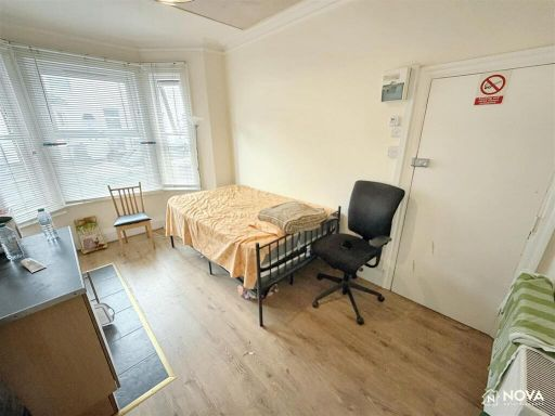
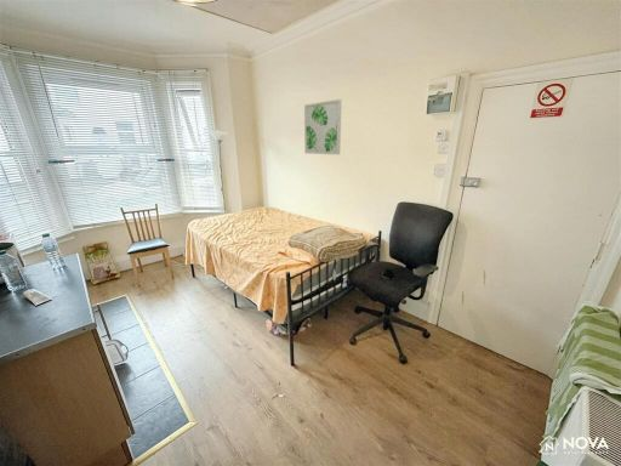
+ wall art [303,98,343,155]
